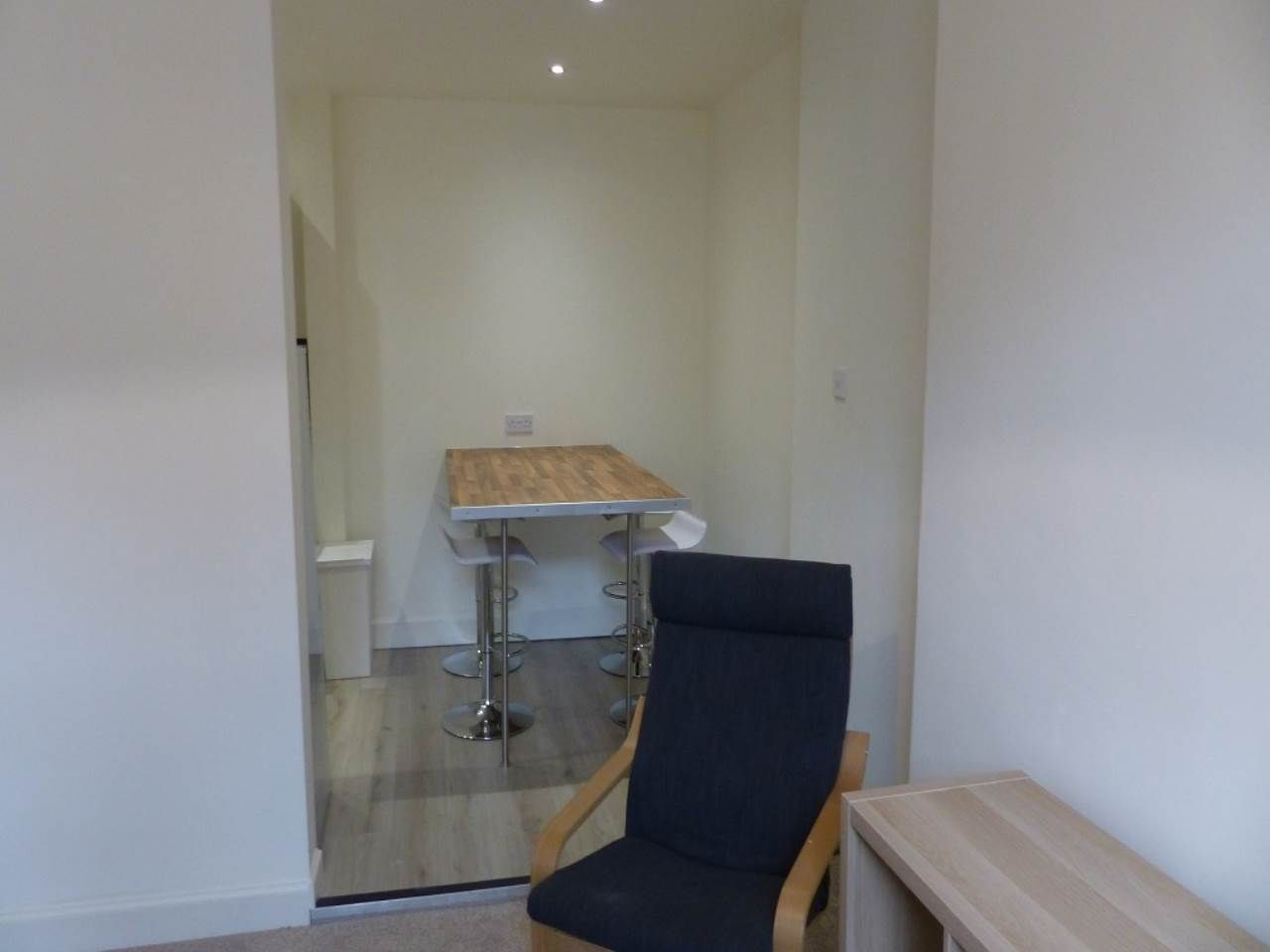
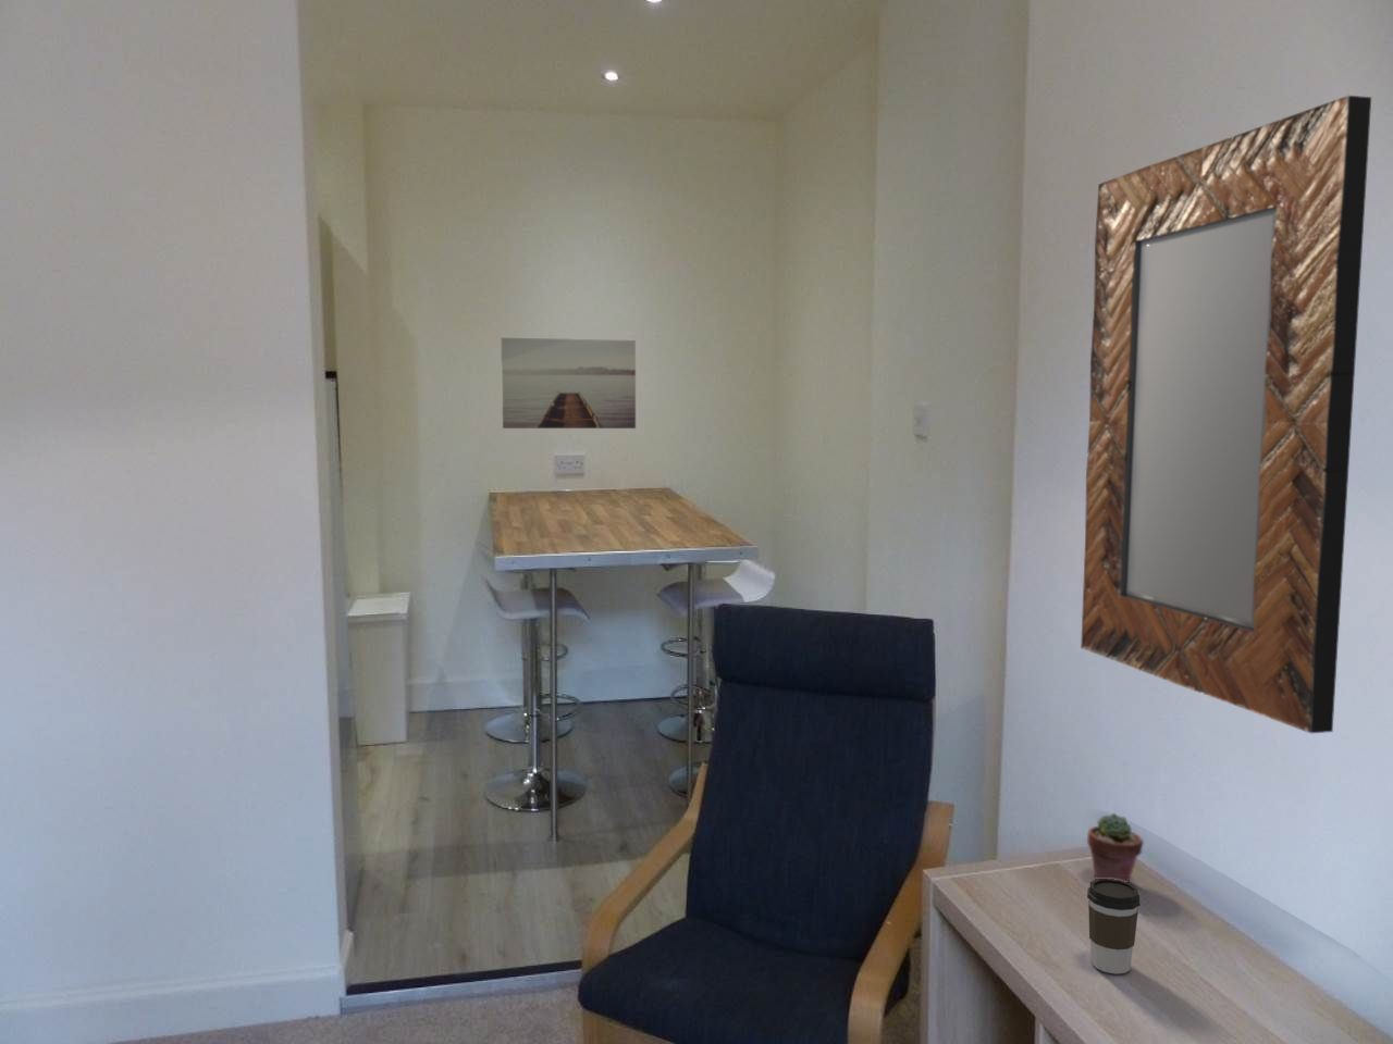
+ potted succulent [1086,813,1145,883]
+ coffee cup [1086,878,1141,976]
+ wall art [500,337,636,430]
+ home mirror [1079,94,1372,734]
